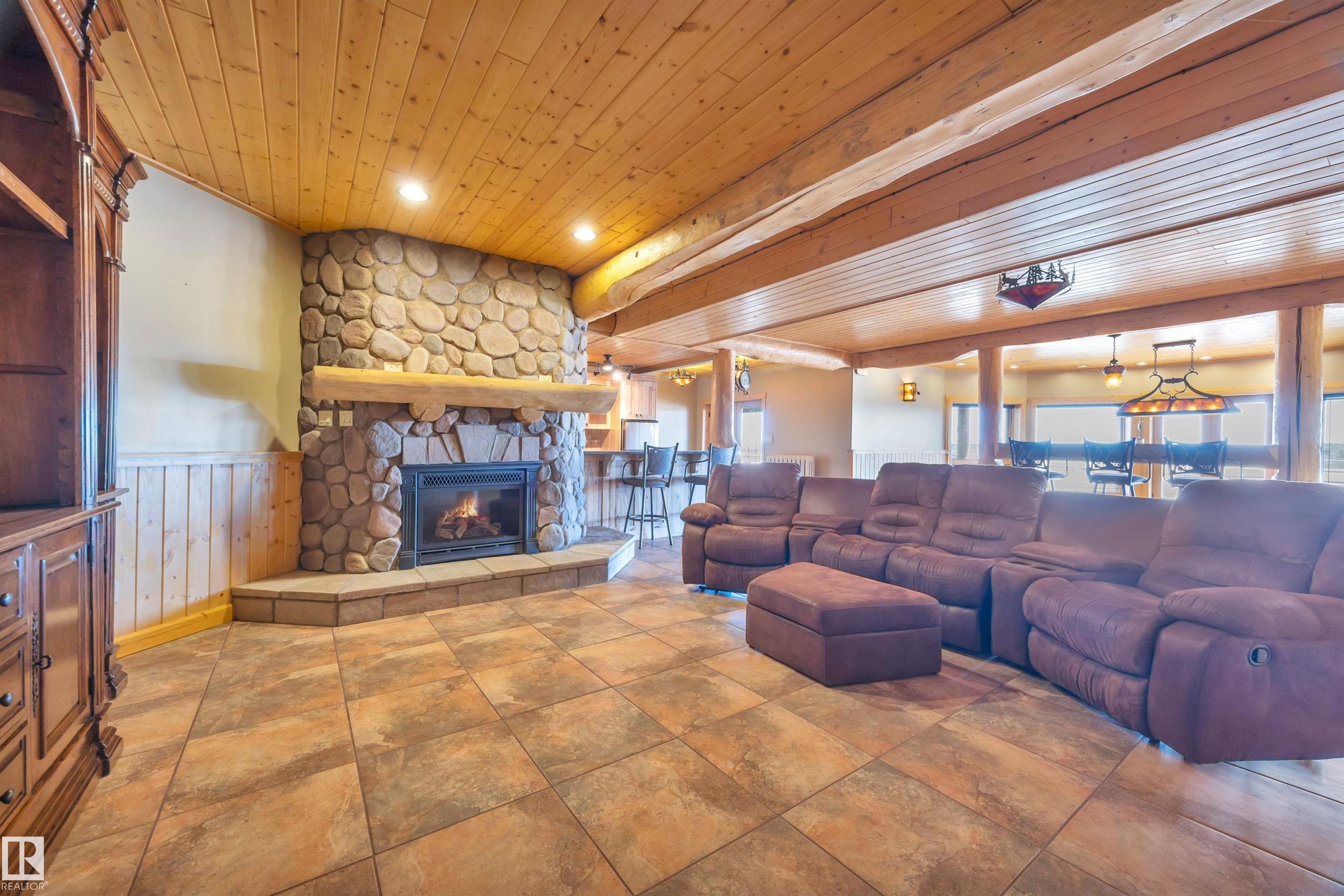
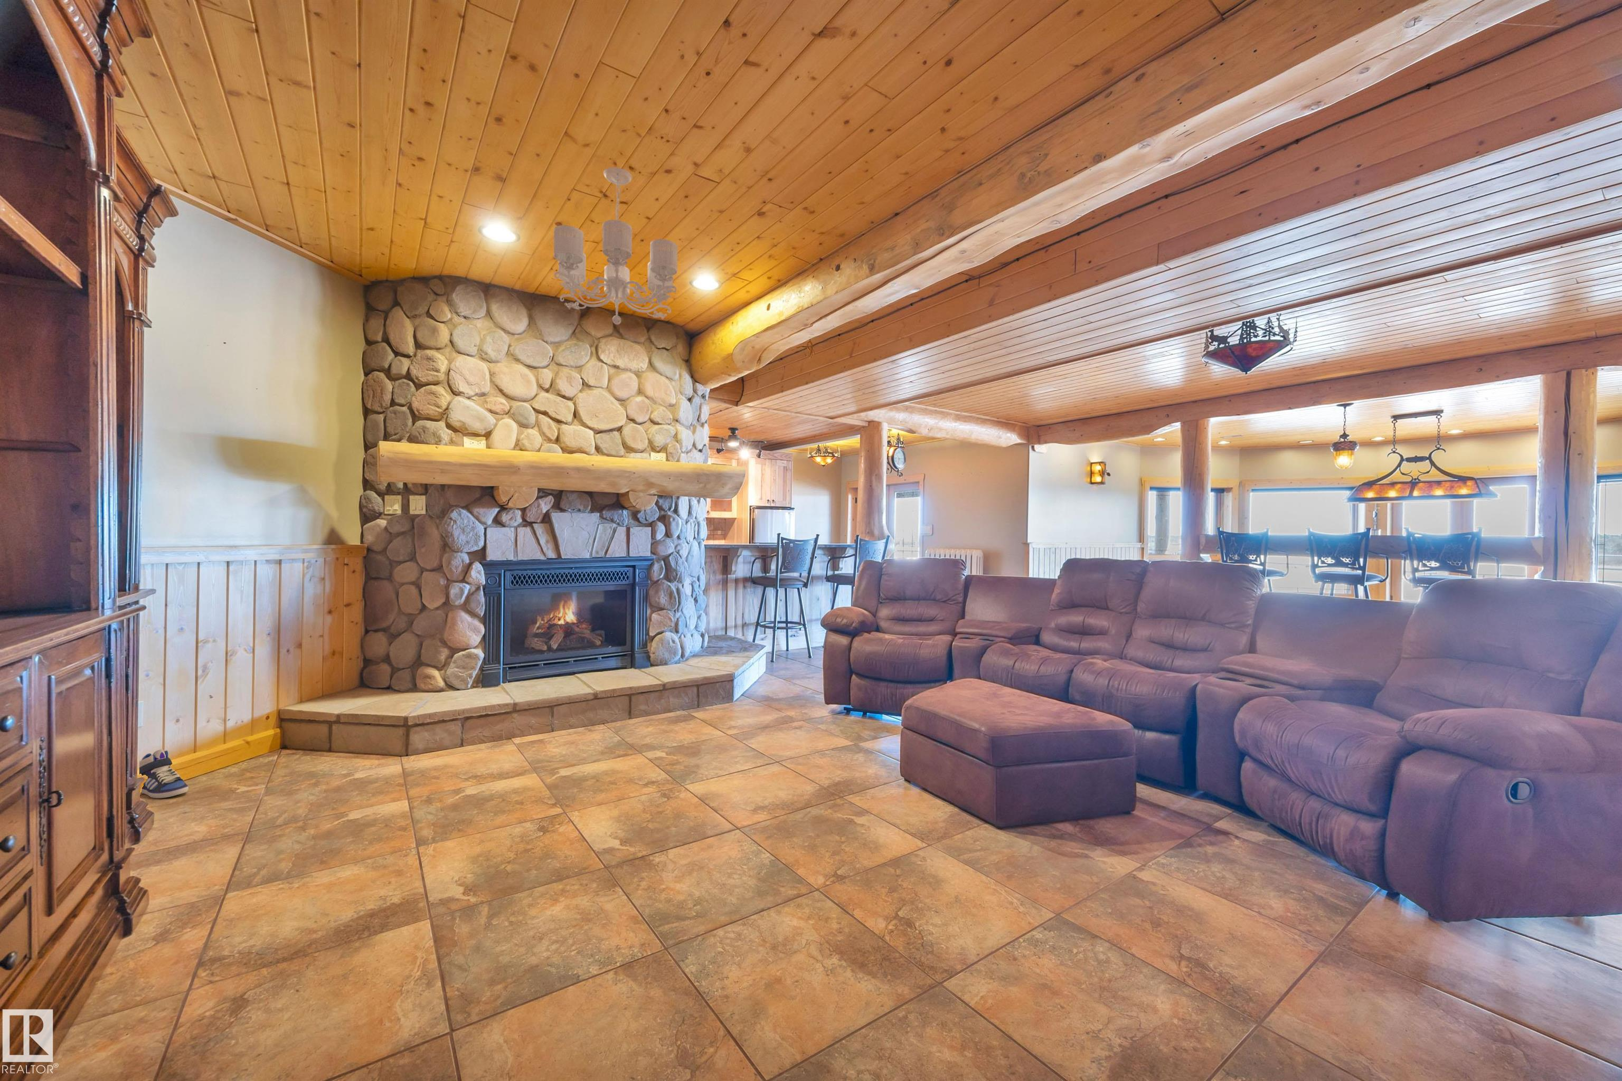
+ sneaker [139,748,189,799]
+ chandelier [553,166,678,325]
